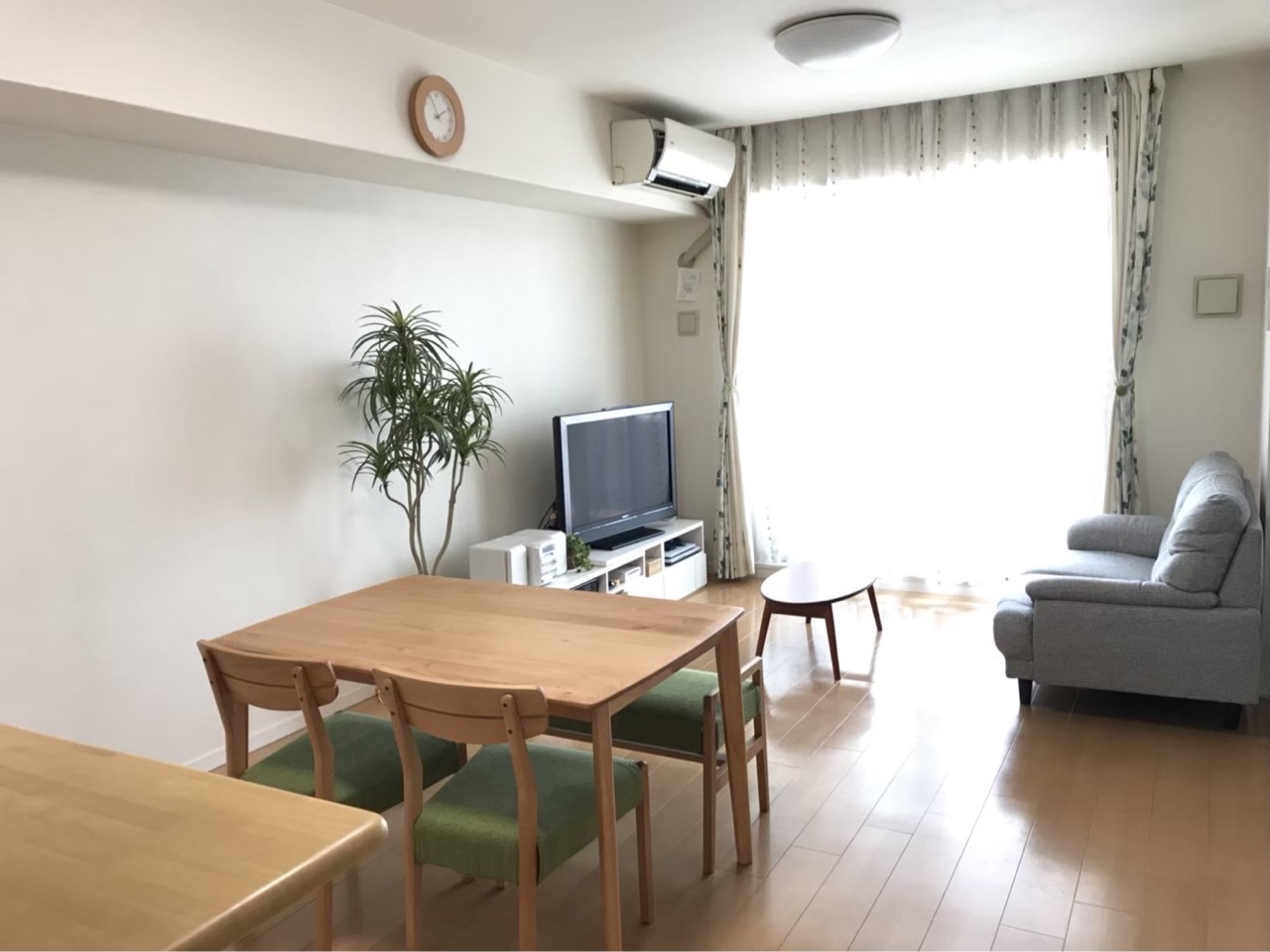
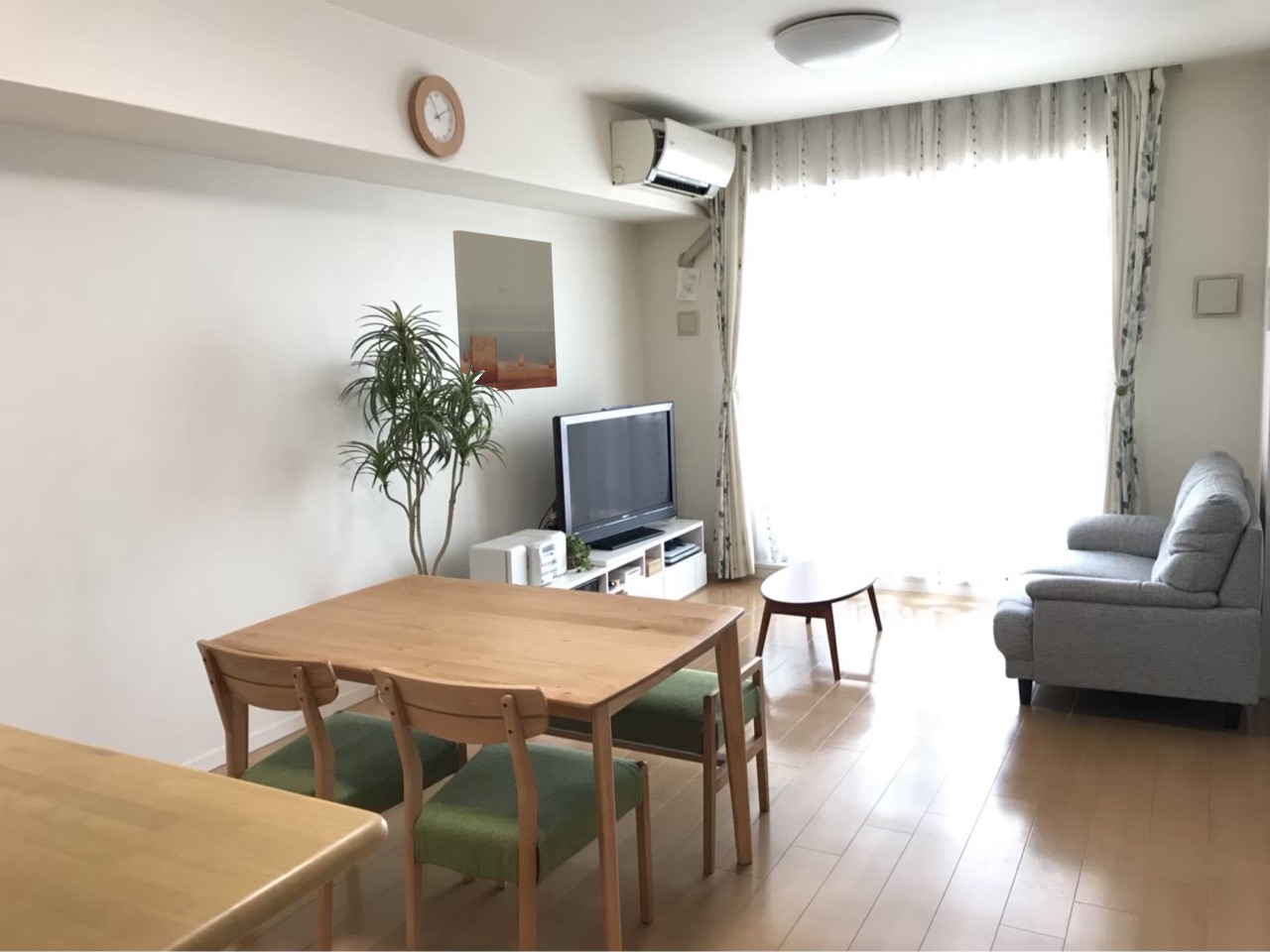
+ wall art [452,229,558,394]
